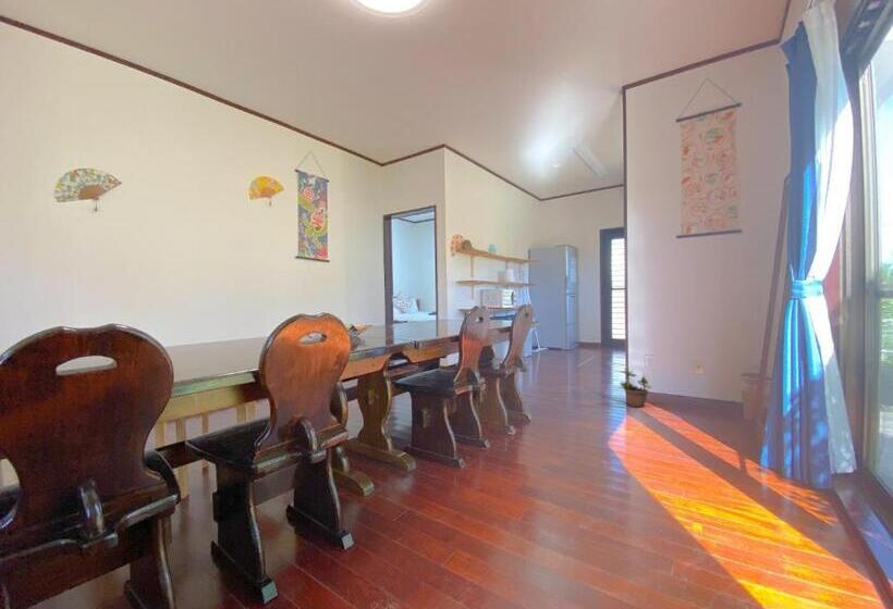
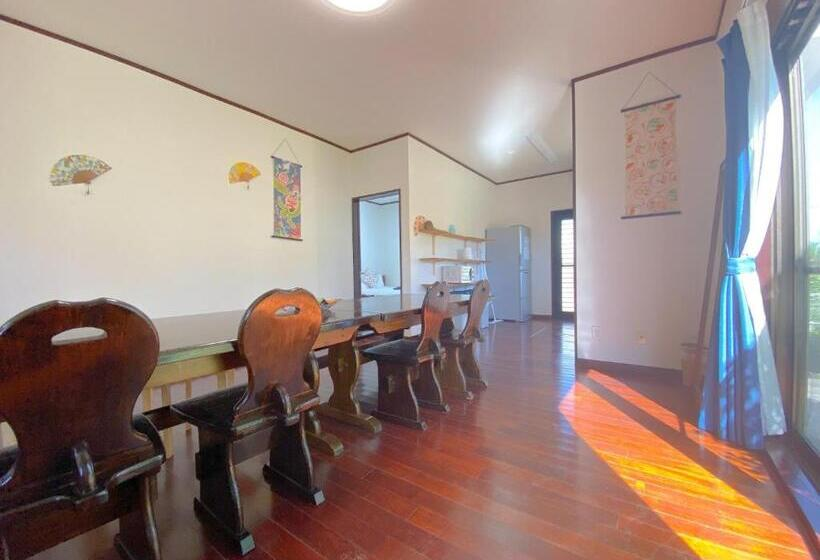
- potted plant [617,368,652,408]
